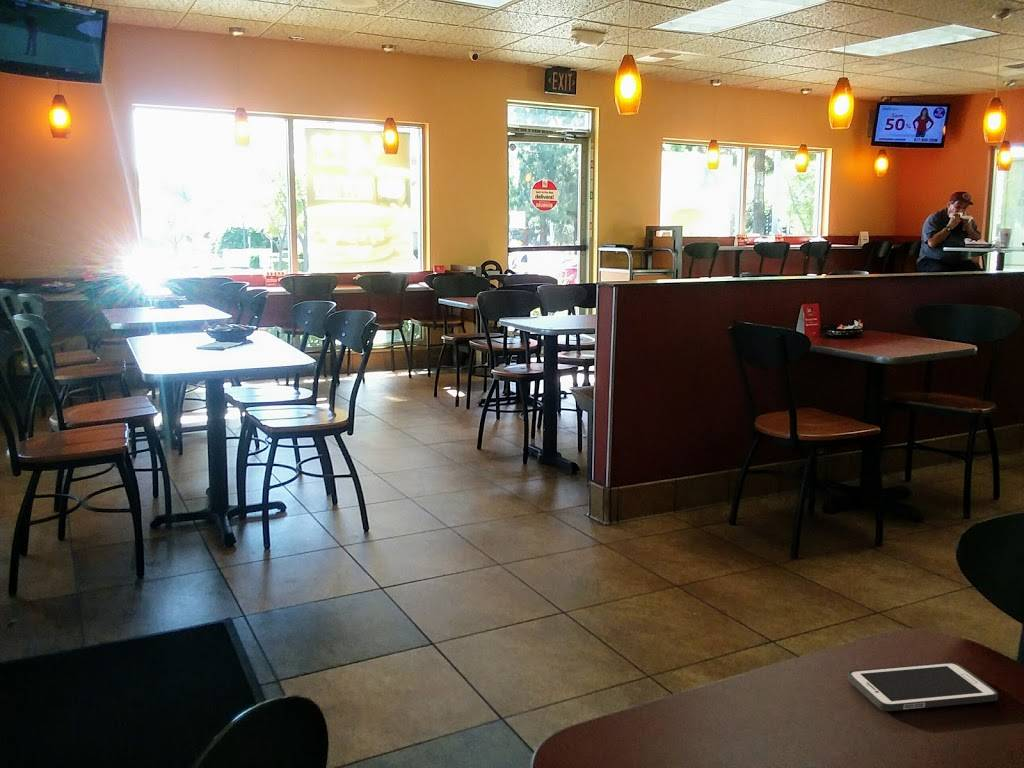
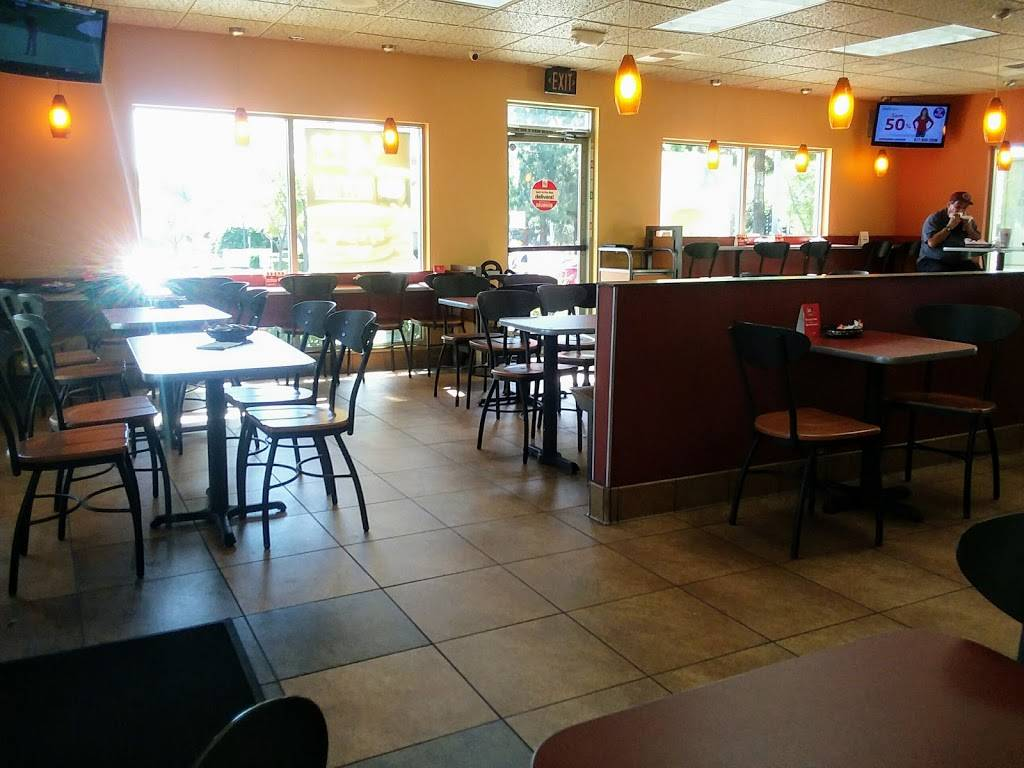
- cell phone [847,661,999,712]
